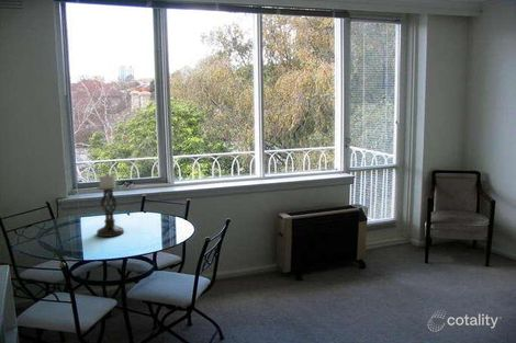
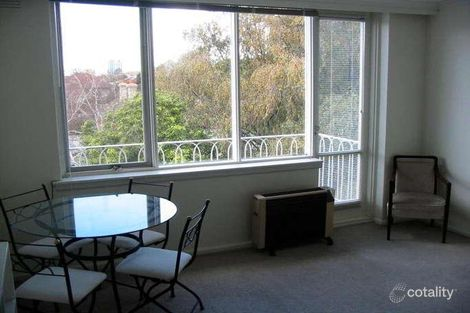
- candle holder [96,172,125,238]
